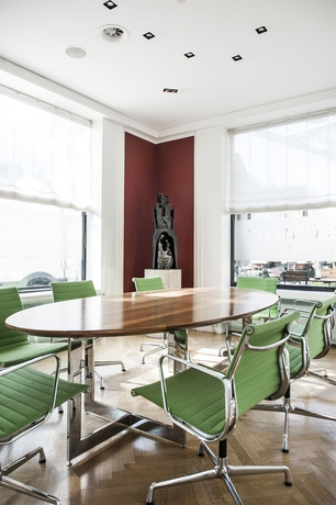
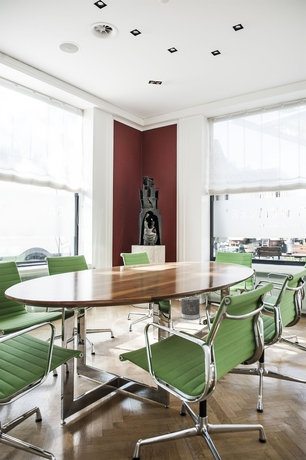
+ wastebasket [180,295,201,321]
